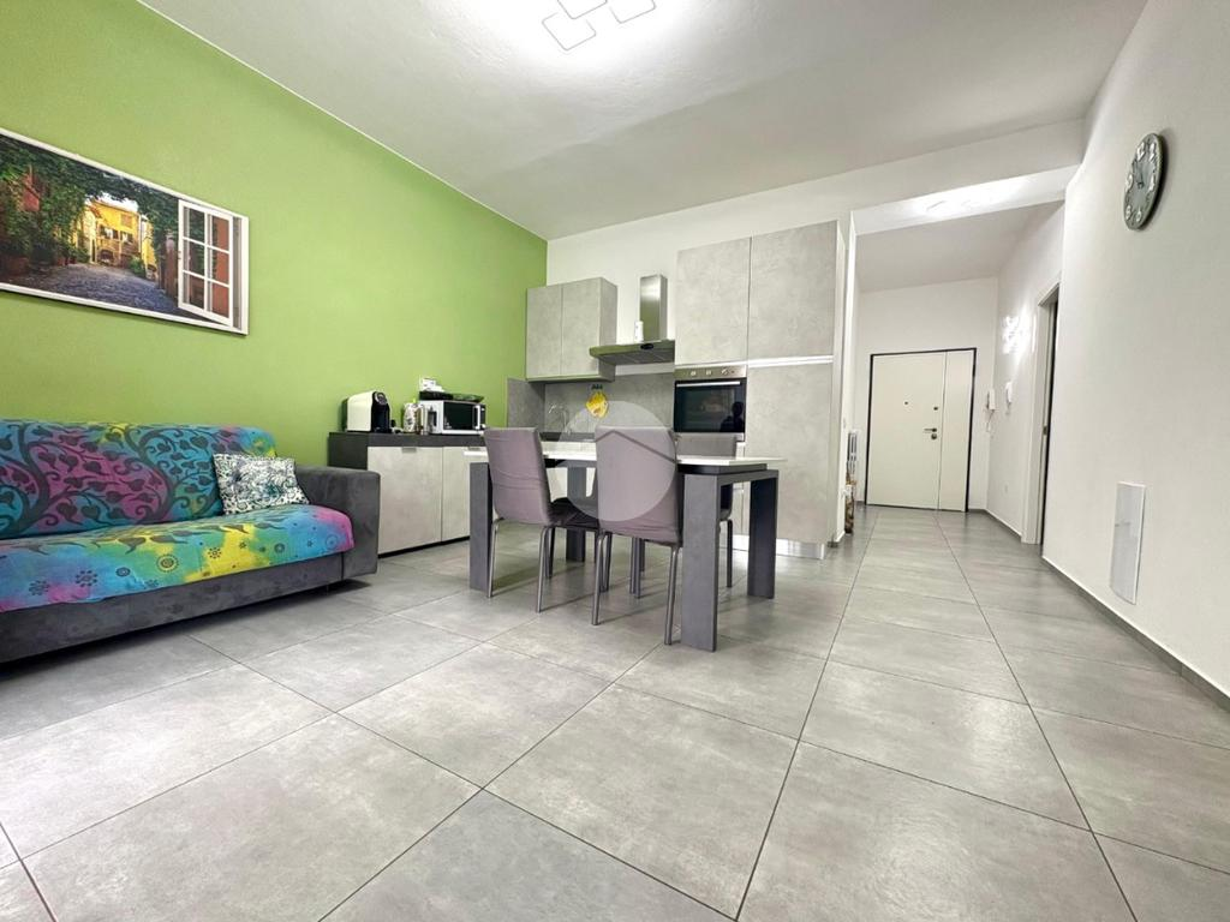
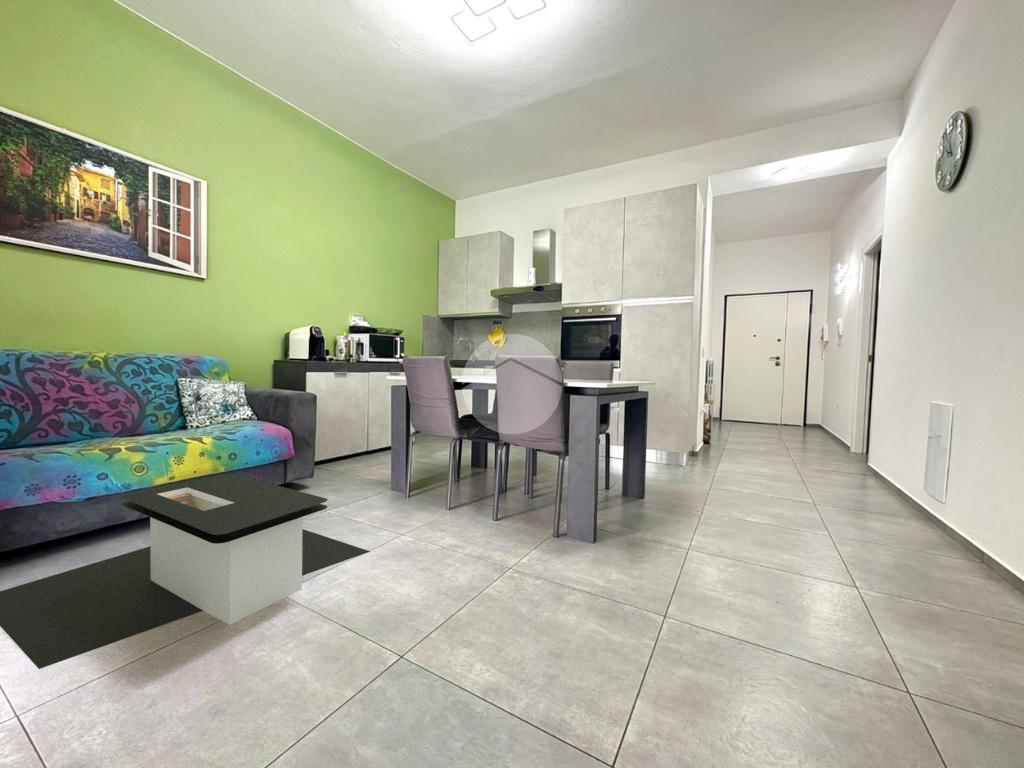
+ coffee table [0,473,371,670]
